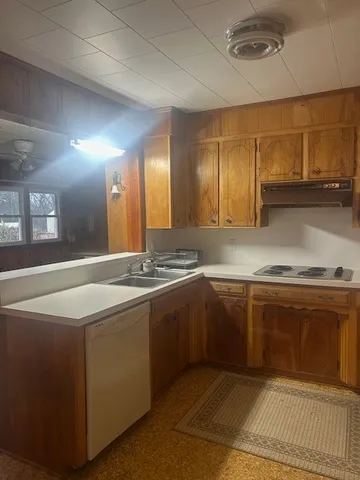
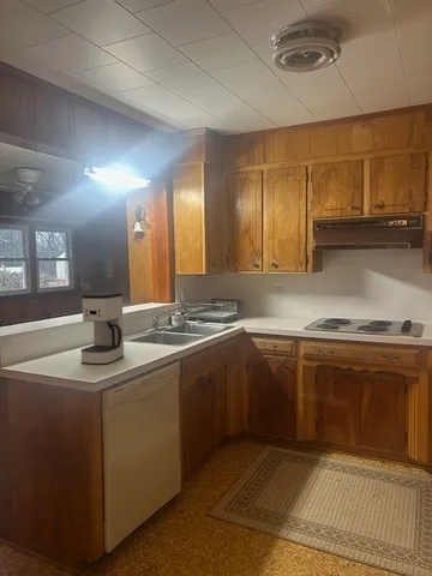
+ coffee maker [80,292,125,366]
